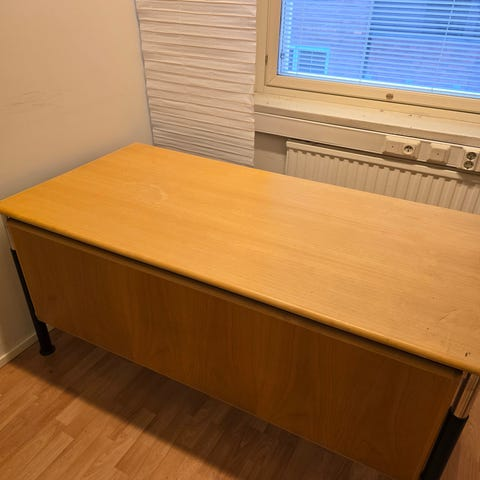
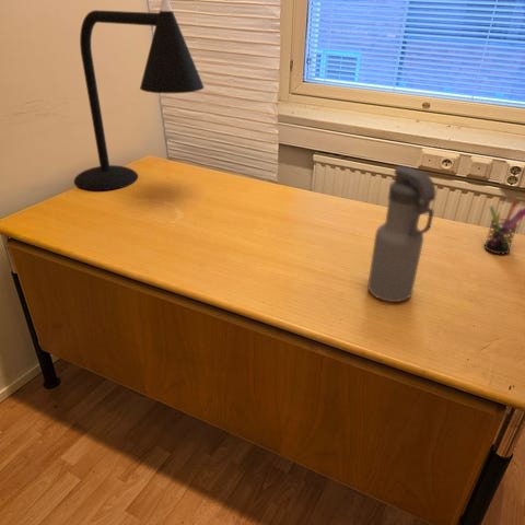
+ water bottle [366,165,436,303]
+ desk lamp [73,0,205,191]
+ pen holder [483,199,525,255]
